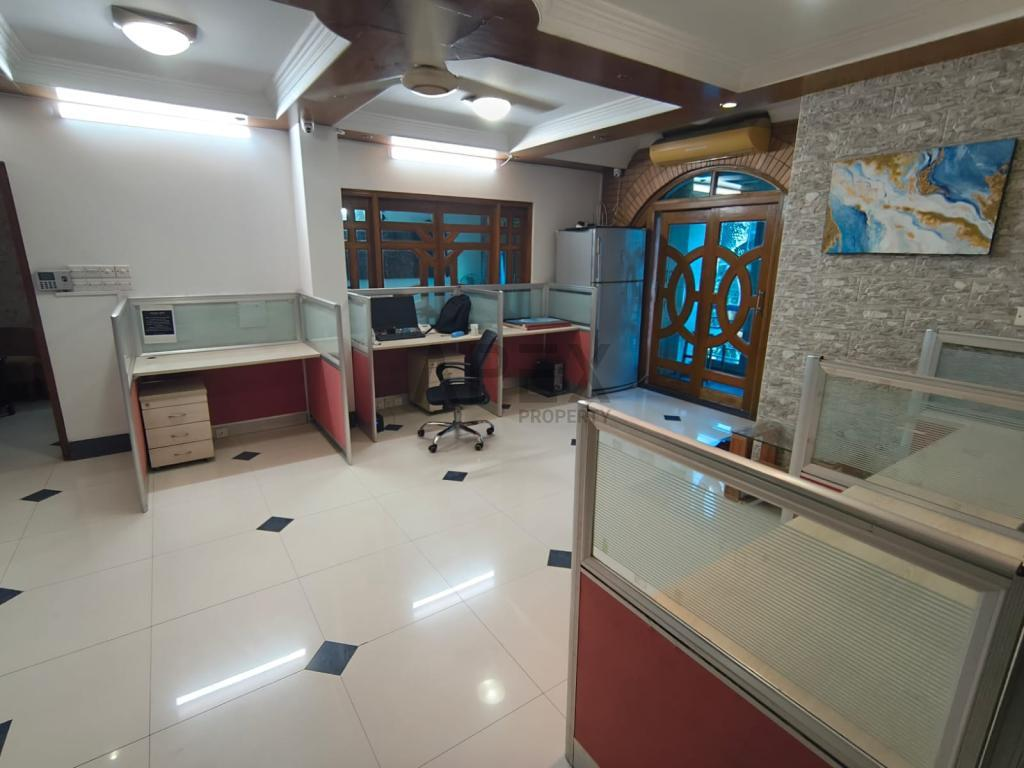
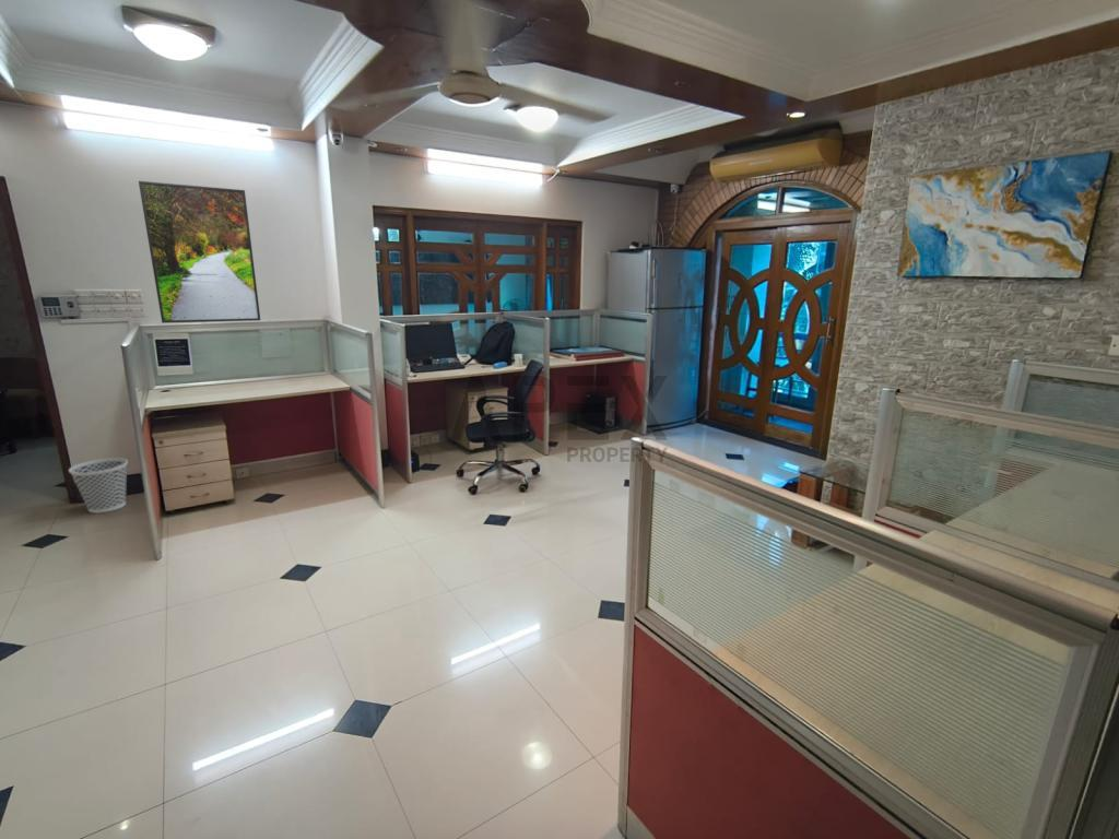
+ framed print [138,180,261,324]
+ wastebasket [68,457,129,515]
